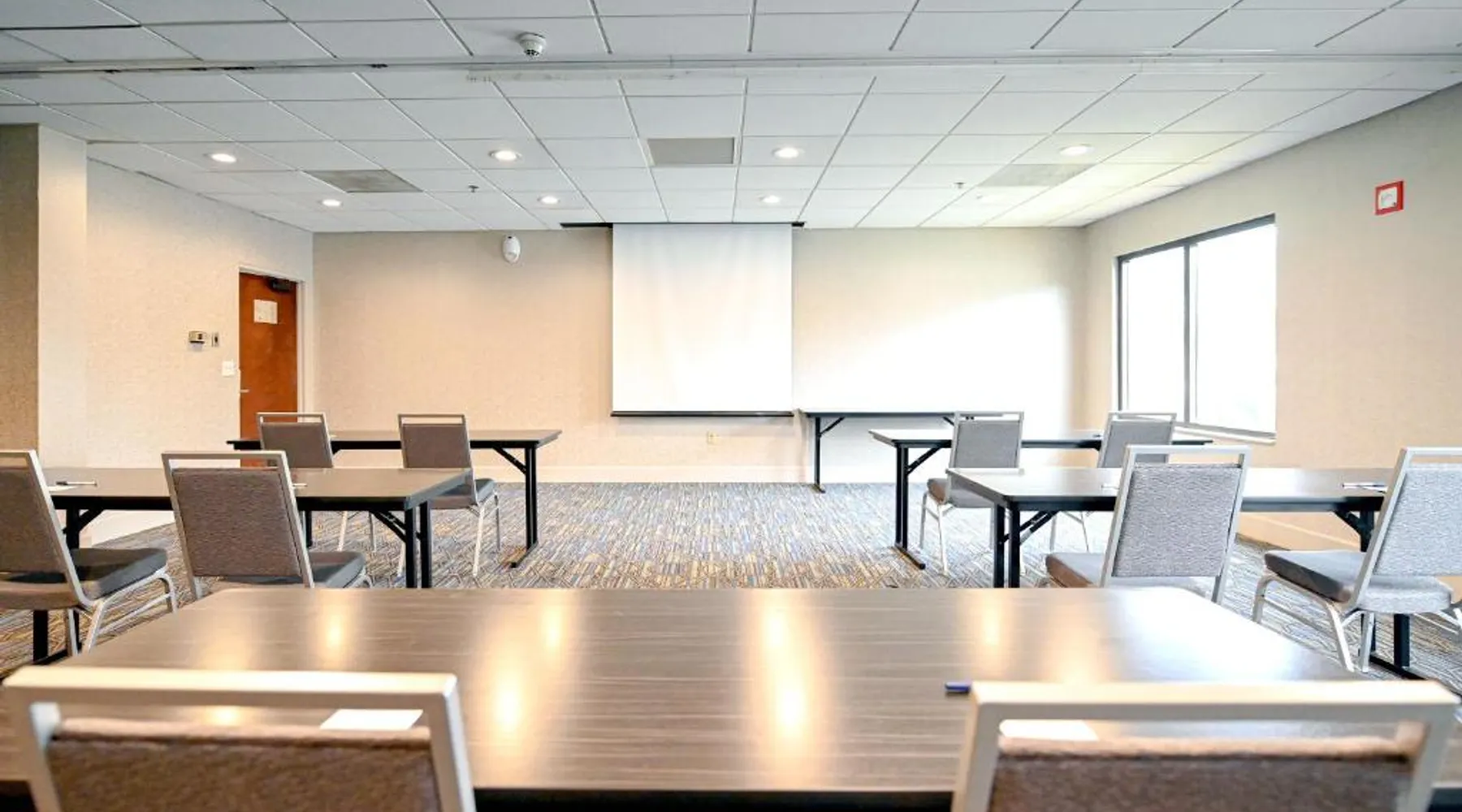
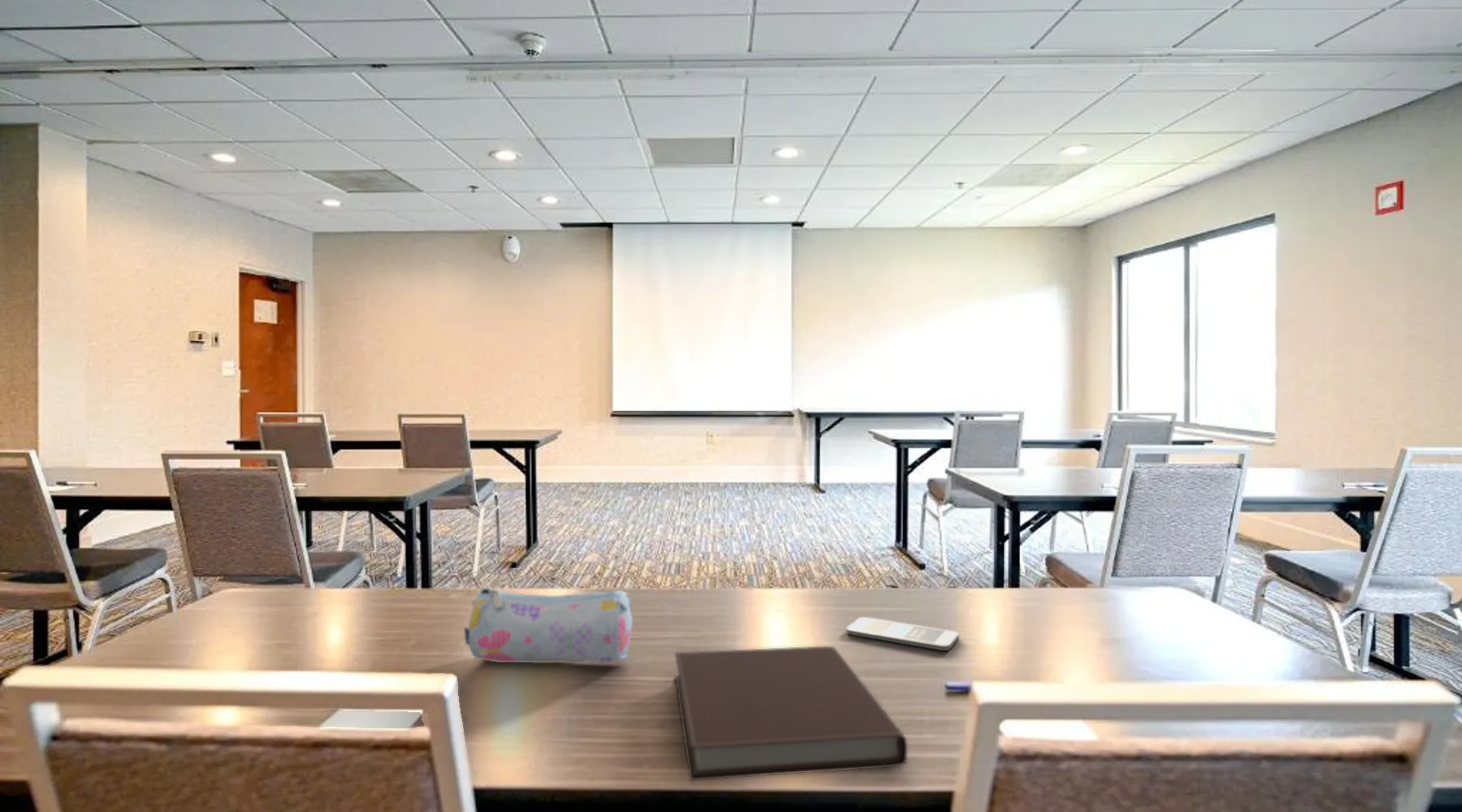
+ notebook [674,646,908,781]
+ pencil case [463,587,634,664]
+ smartphone [846,616,960,651]
